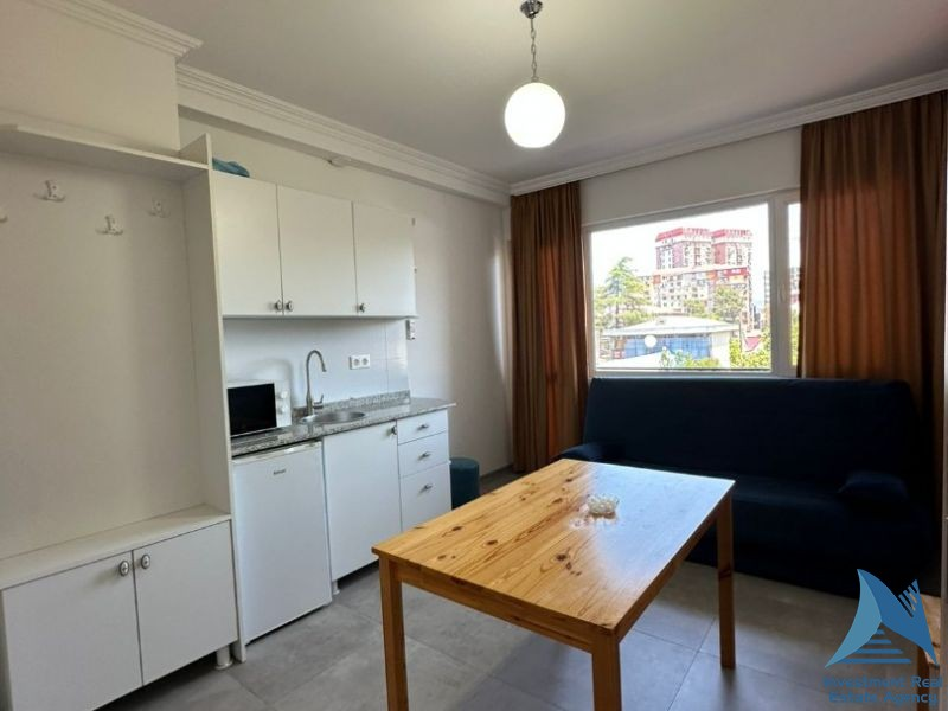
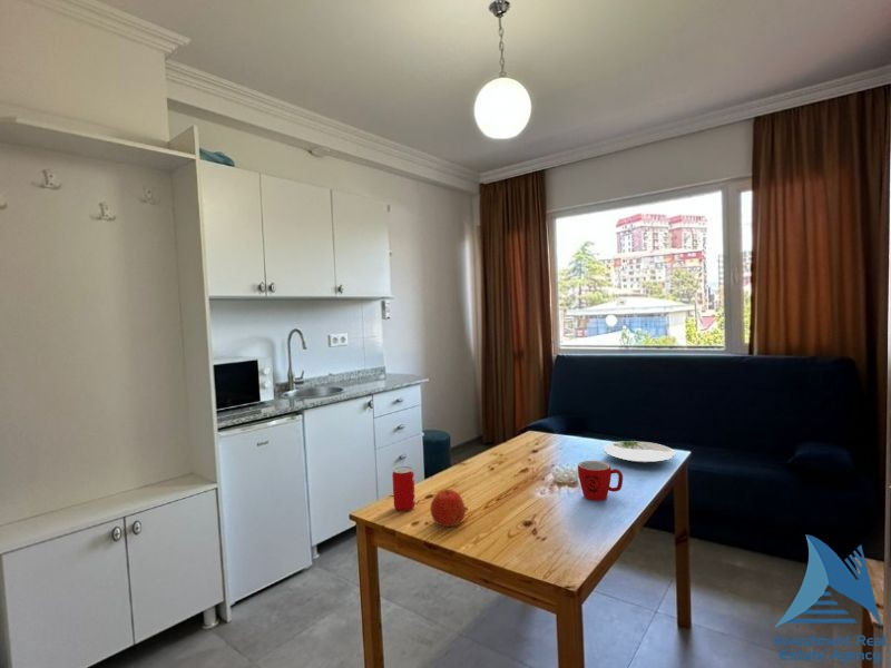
+ apple [430,488,467,528]
+ mug [577,460,624,502]
+ beverage can [391,465,417,512]
+ plate [603,440,677,464]
